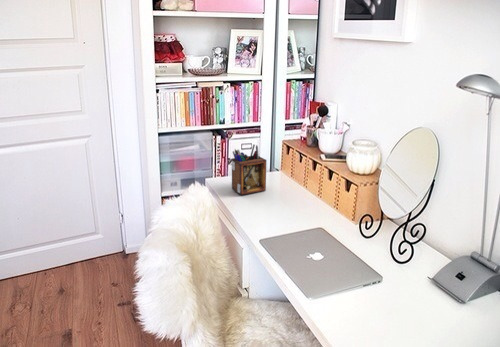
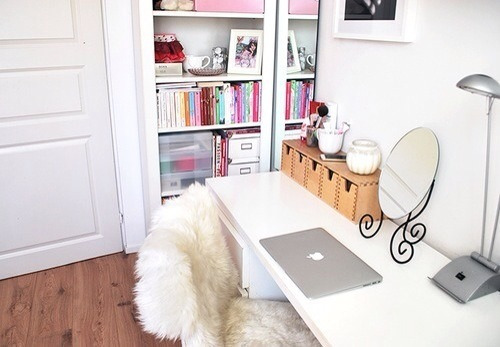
- desk organizer [231,143,268,196]
